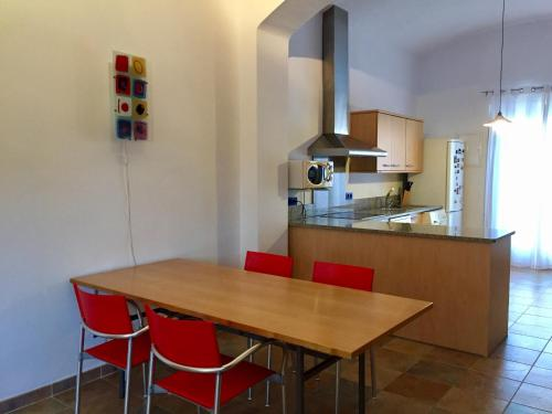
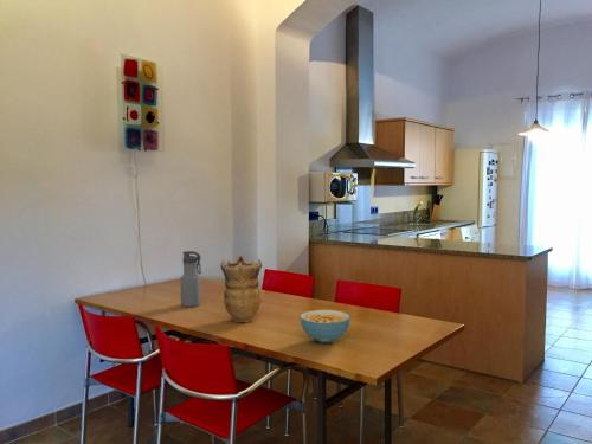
+ vase [219,253,263,323]
+ water bottle [180,250,202,308]
+ cereal bowl [300,309,350,343]
